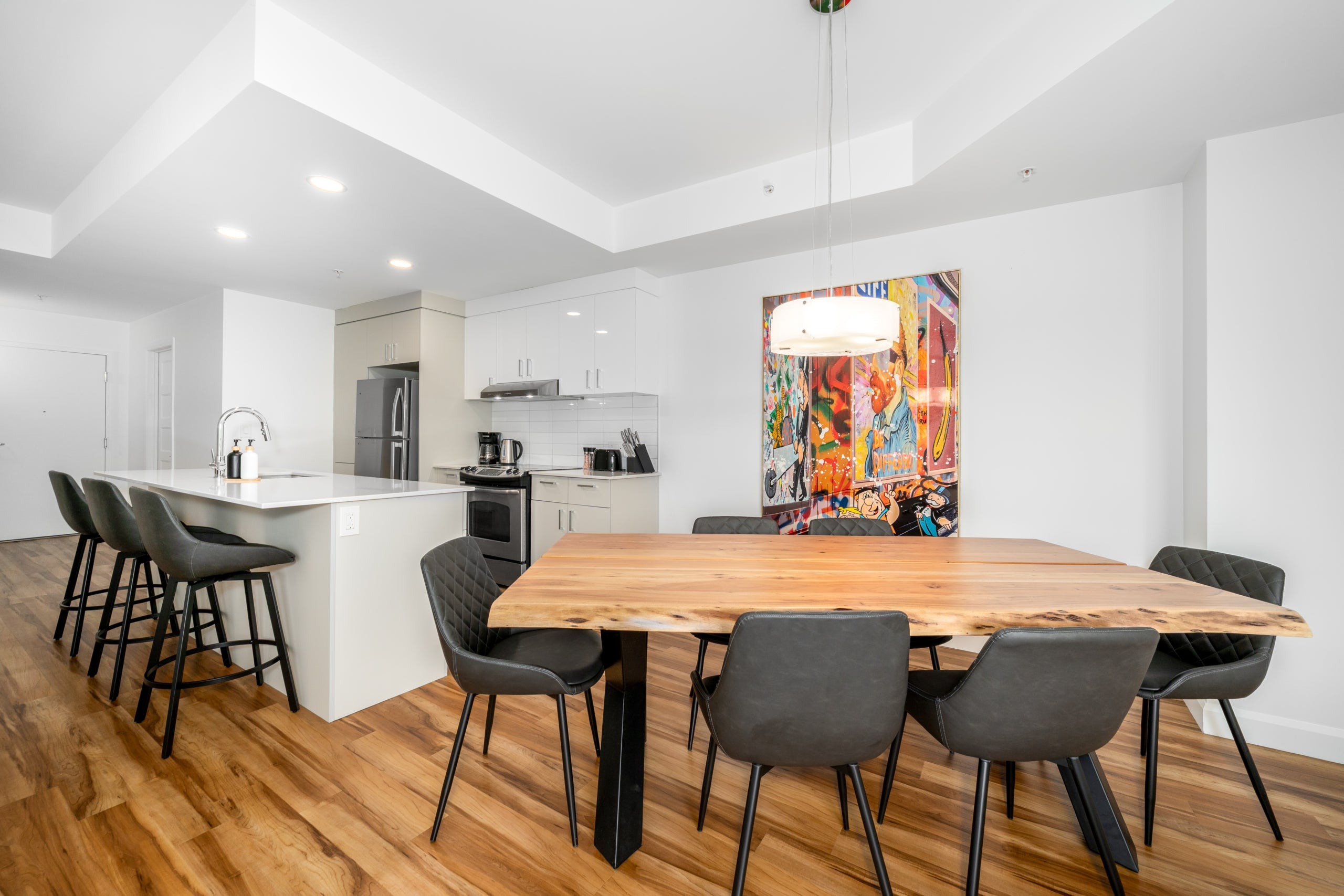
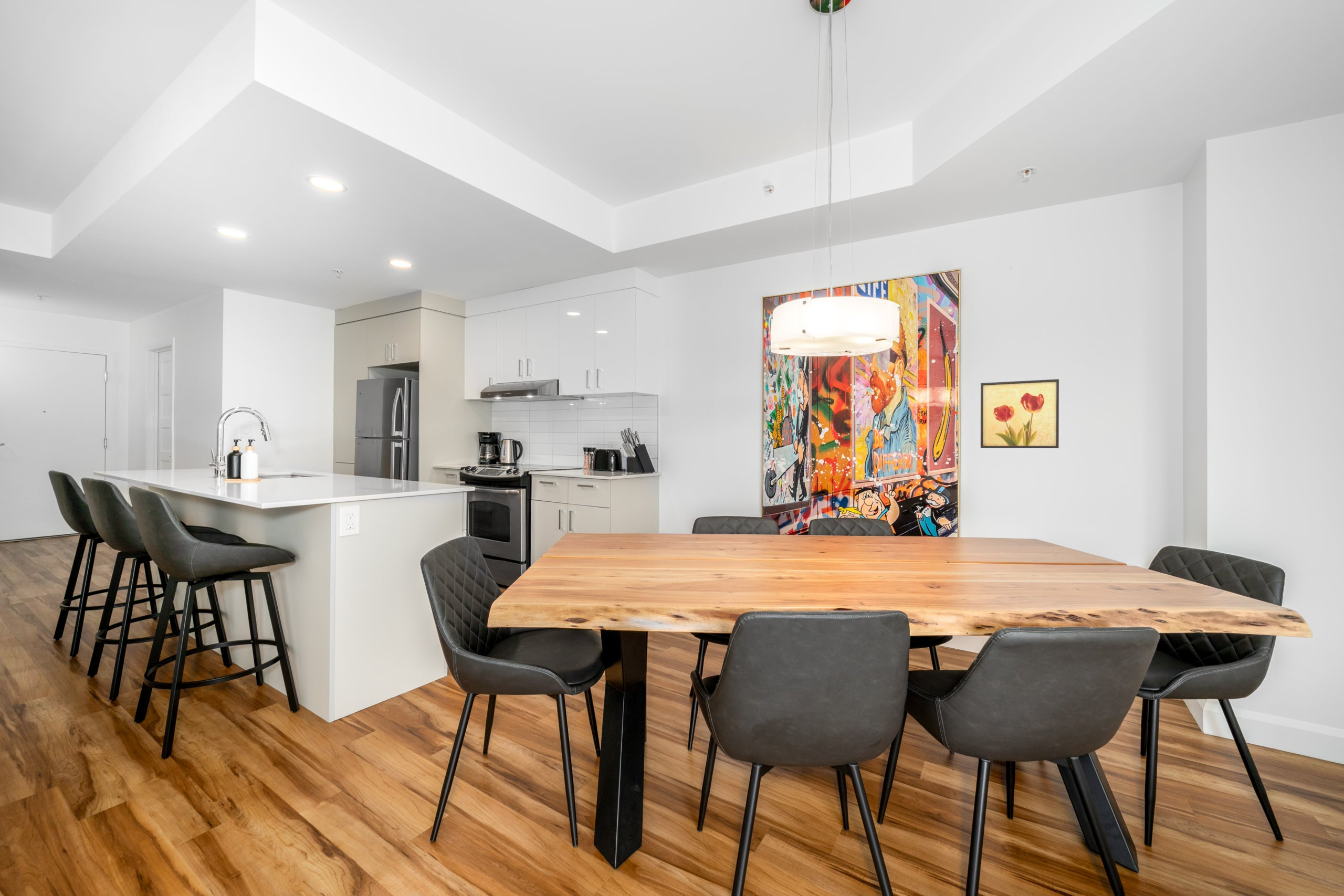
+ wall art [980,378,1059,449]
